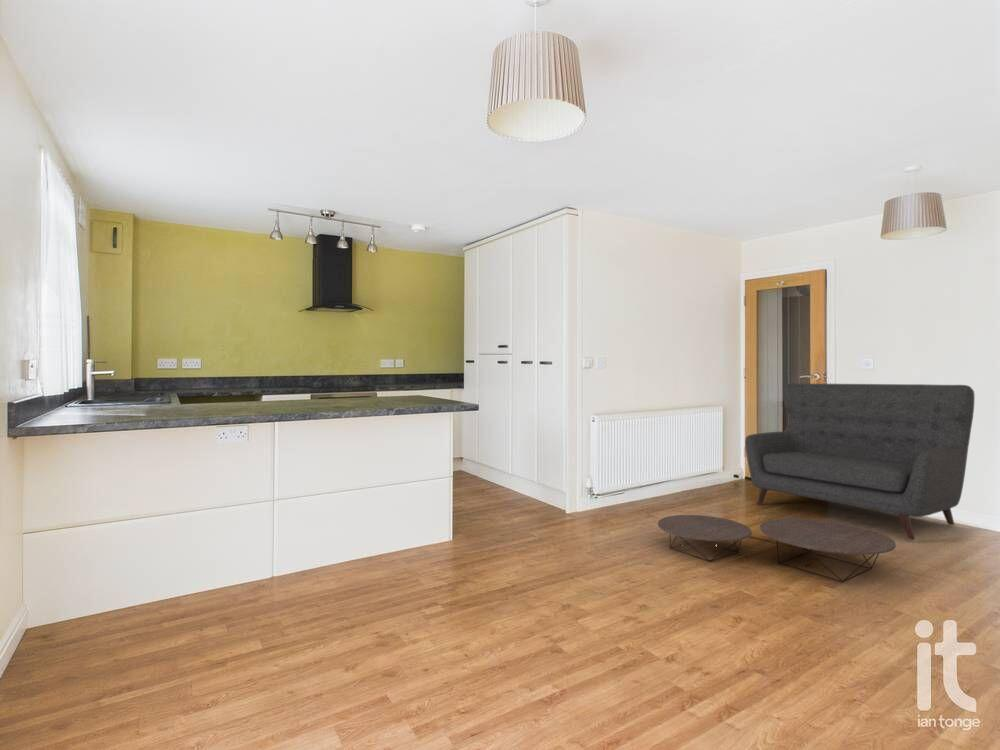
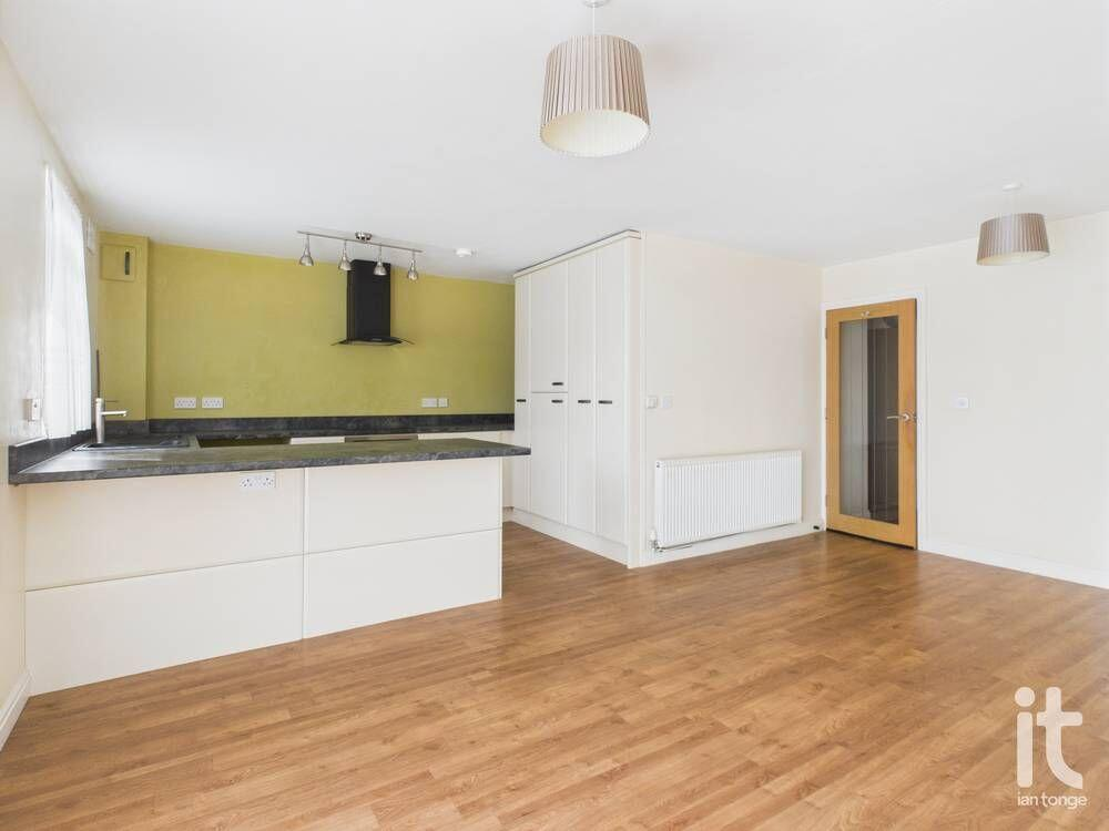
- sofa [744,382,976,540]
- coffee table [657,514,897,583]
